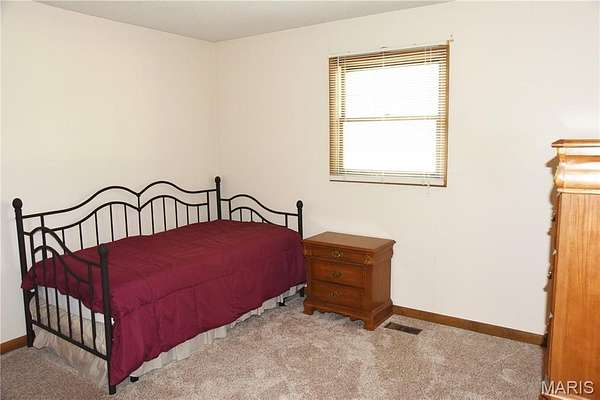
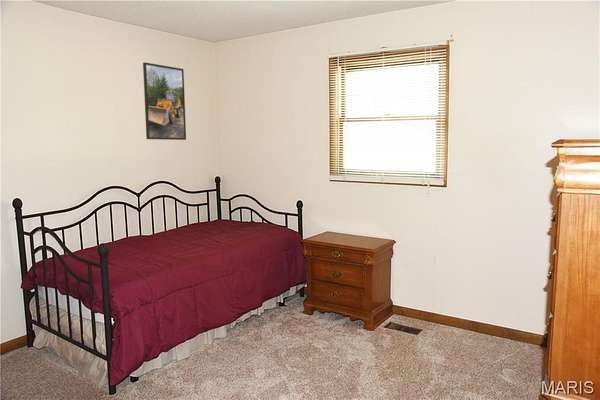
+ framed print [142,61,187,141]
